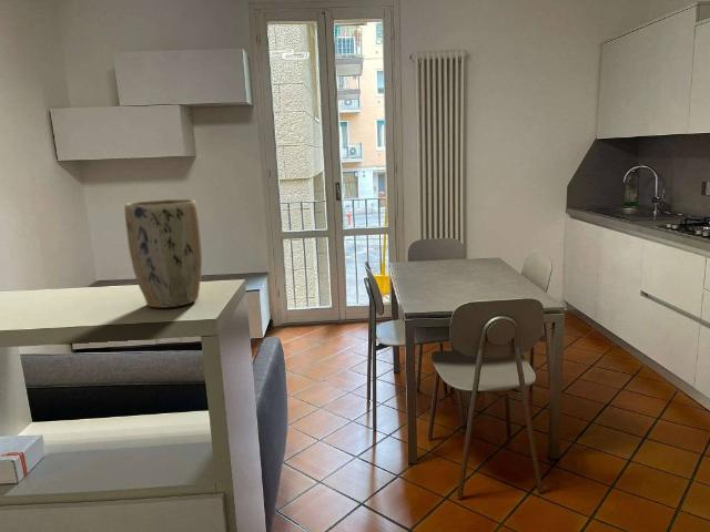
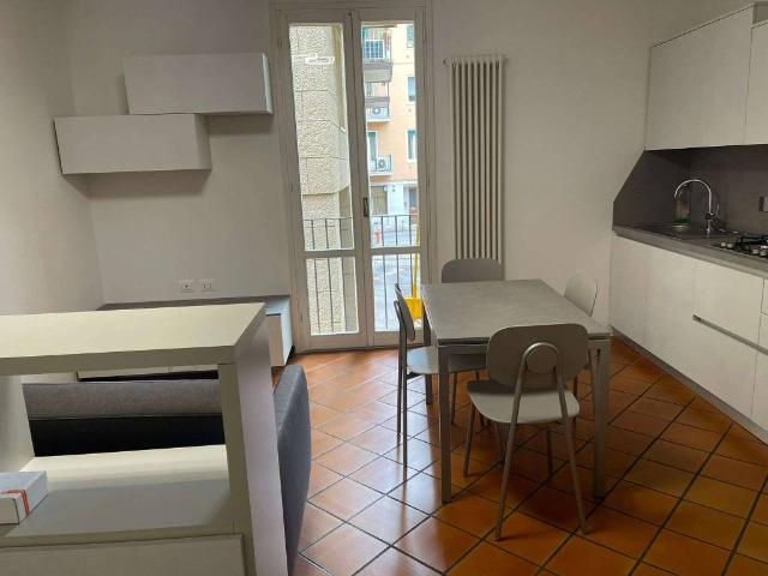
- plant pot [123,198,203,309]
